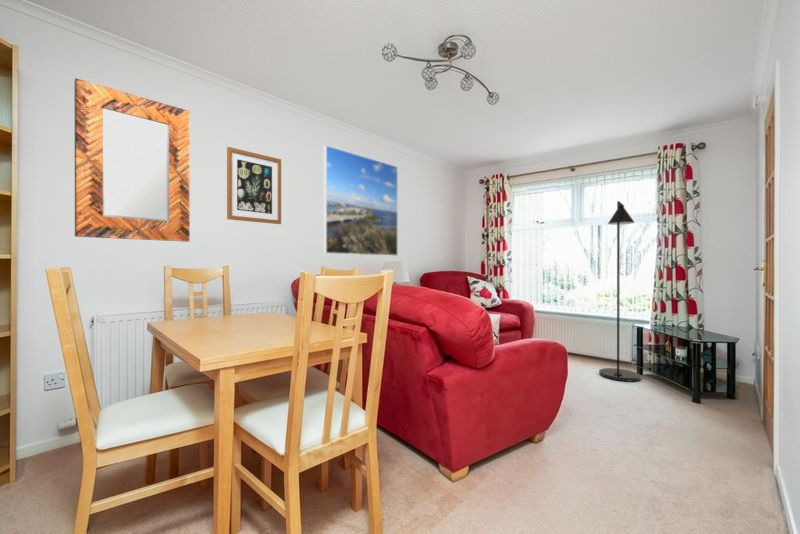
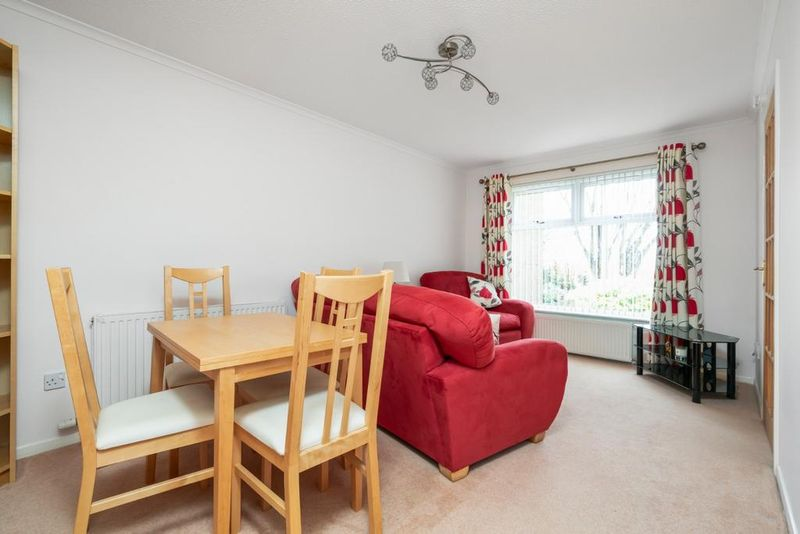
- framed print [323,144,399,257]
- floor lamp [598,200,642,383]
- wall art [226,146,282,225]
- home mirror [73,78,191,243]
